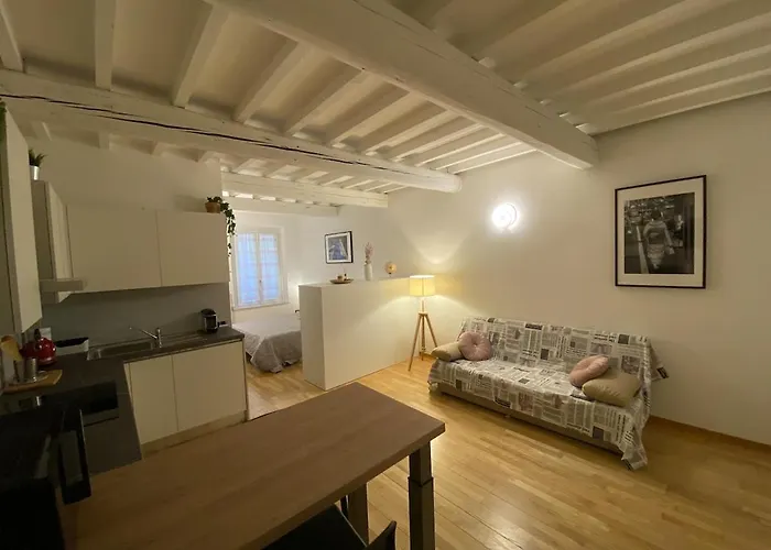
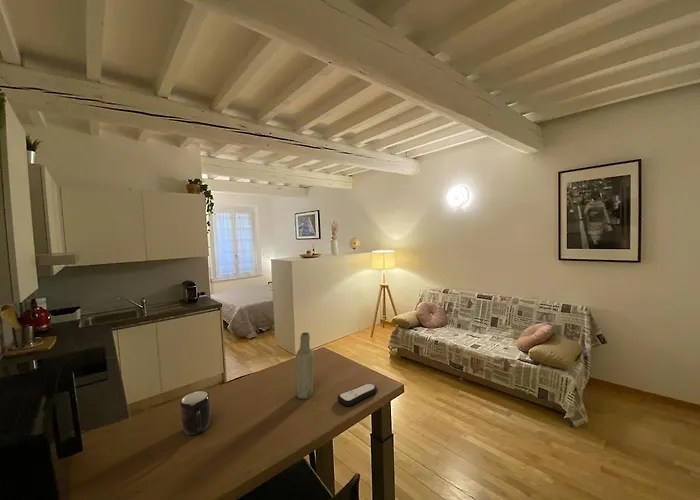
+ remote control [336,382,378,407]
+ bottle [295,331,315,400]
+ mug [179,390,212,436]
